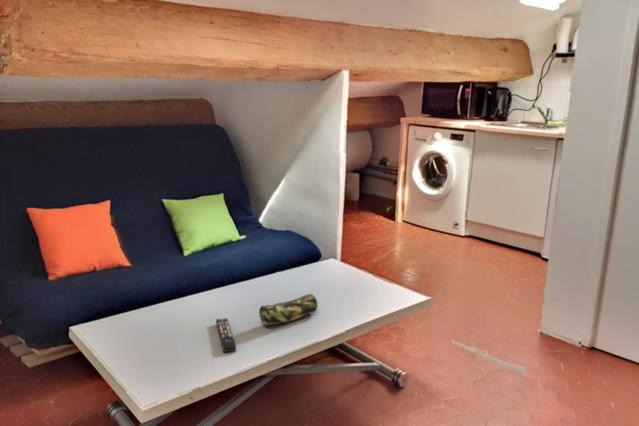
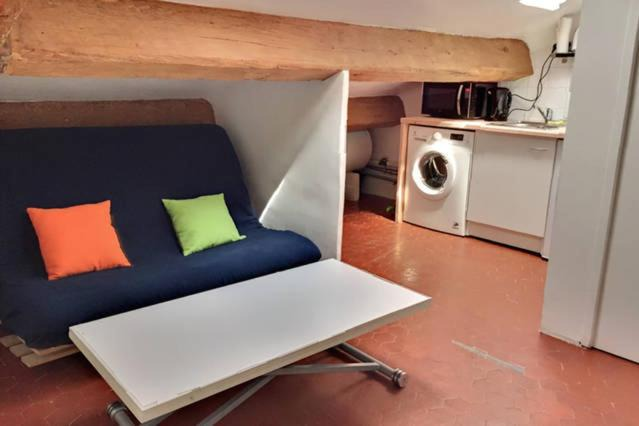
- pencil case [258,293,319,326]
- remote control [215,317,237,353]
